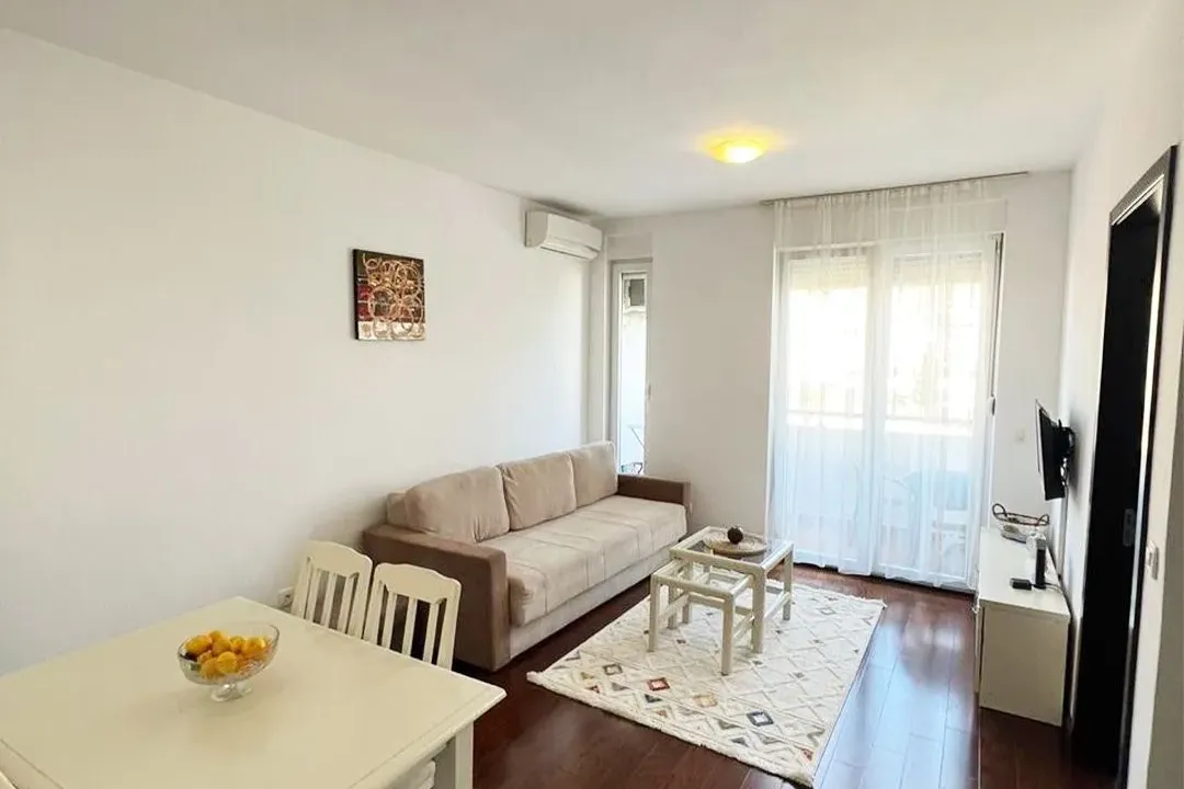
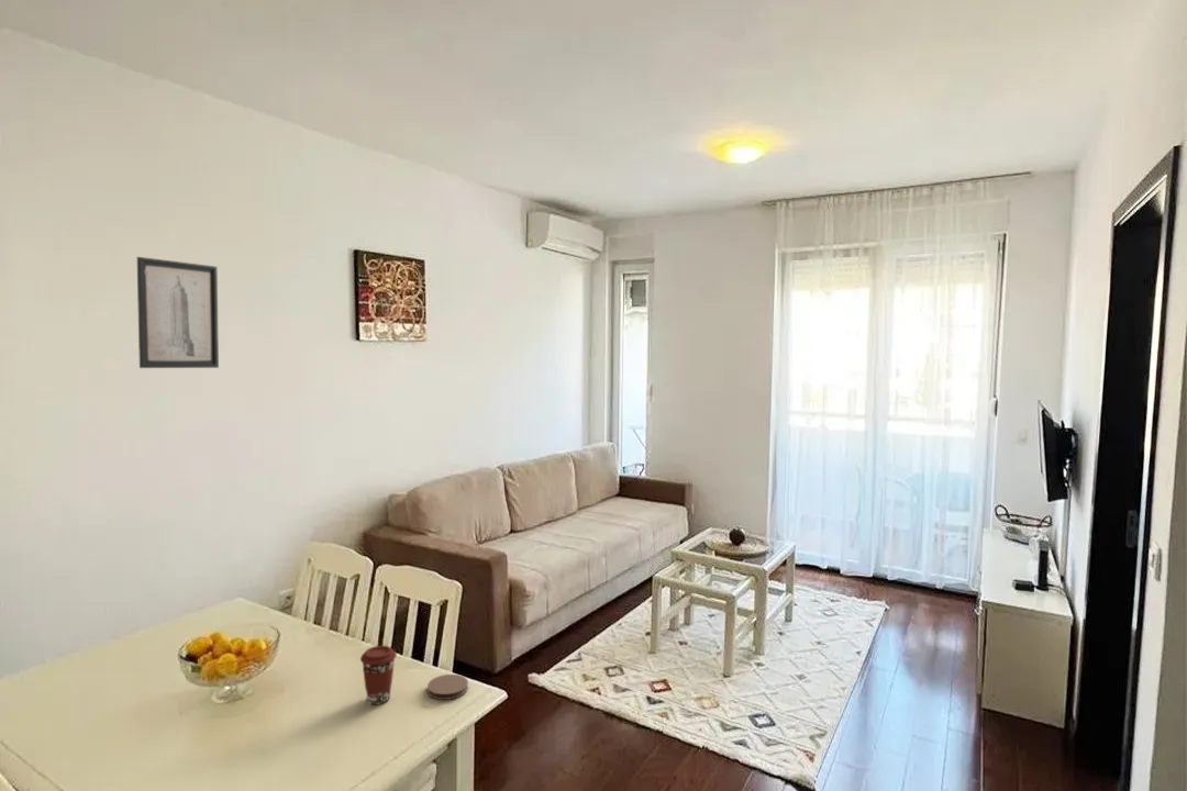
+ coffee cup [359,645,398,705]
+ coaster [426,673,469,701]
+ wall art [136,256,220,369]
